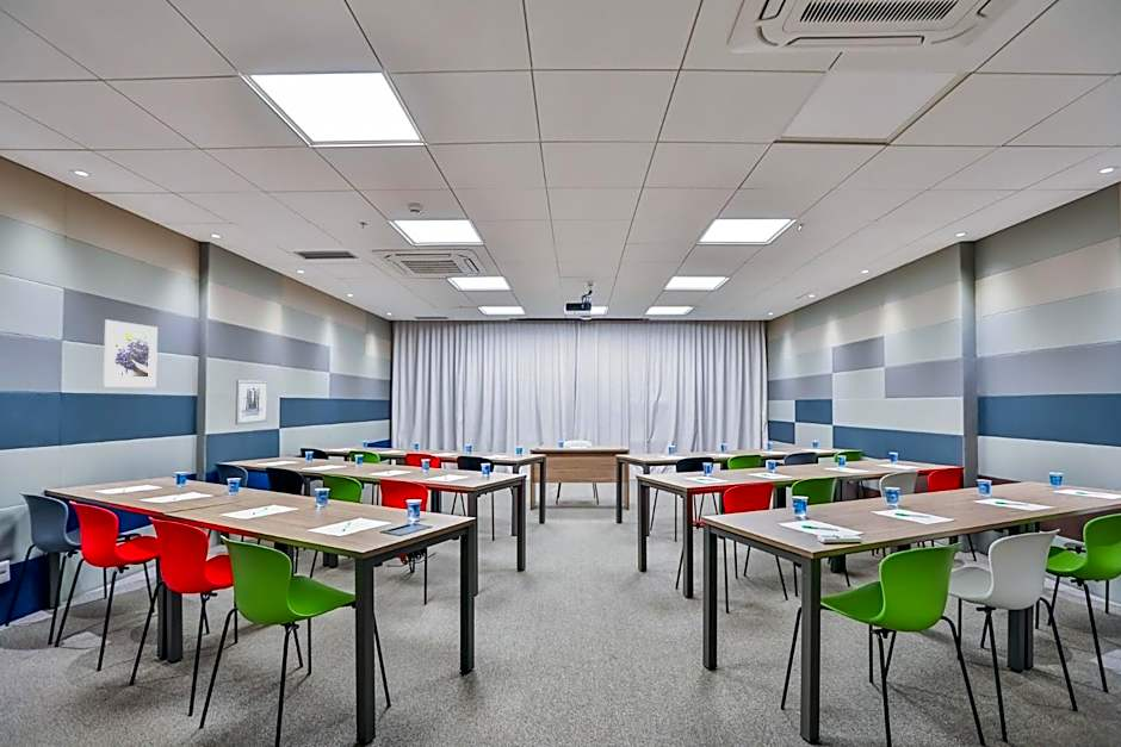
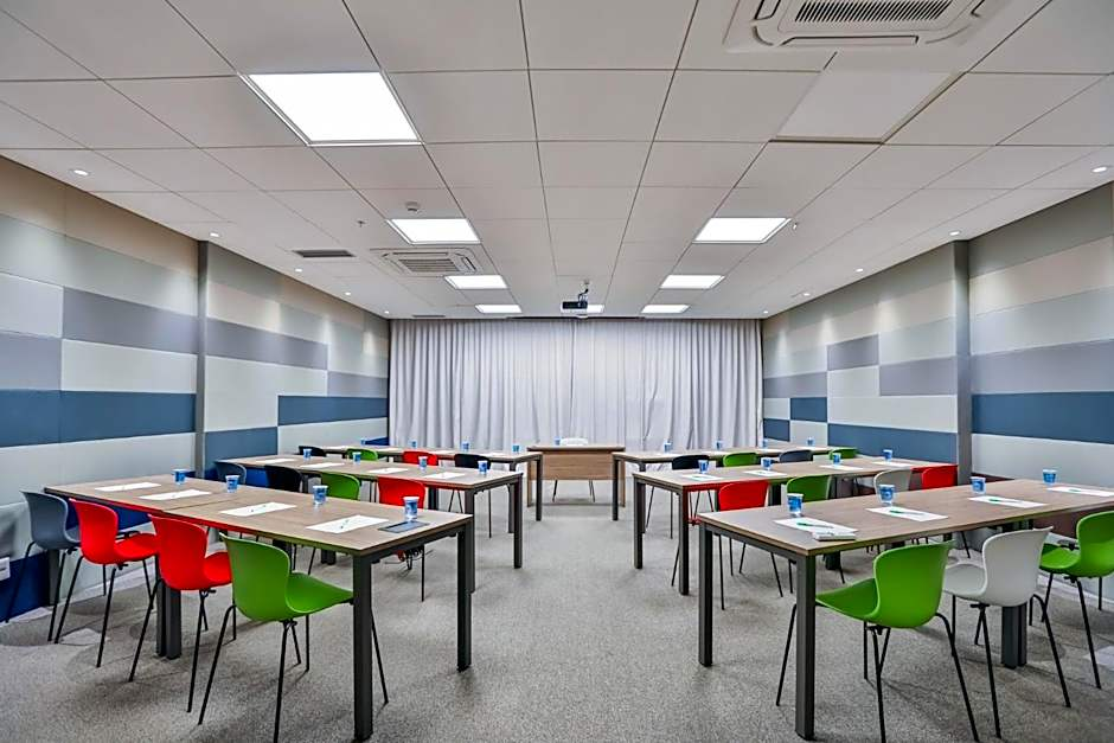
- wall art [234,379,270,425]
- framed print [101,319,159,388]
